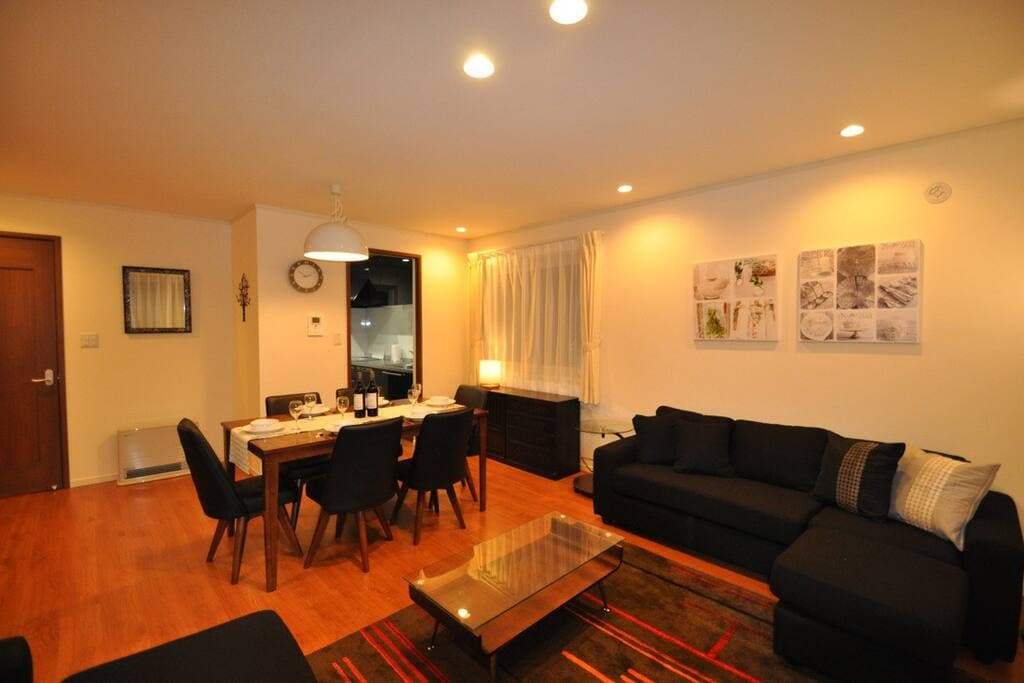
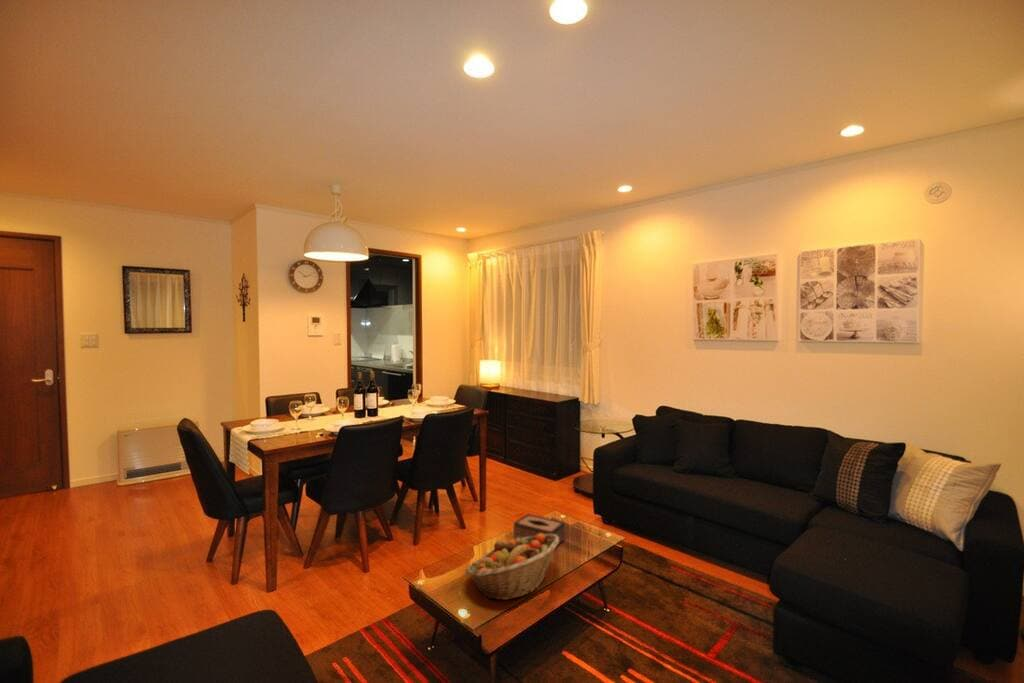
+ tissue box [512,513,567,546]
+ fruit basket [464,533,559,601]
